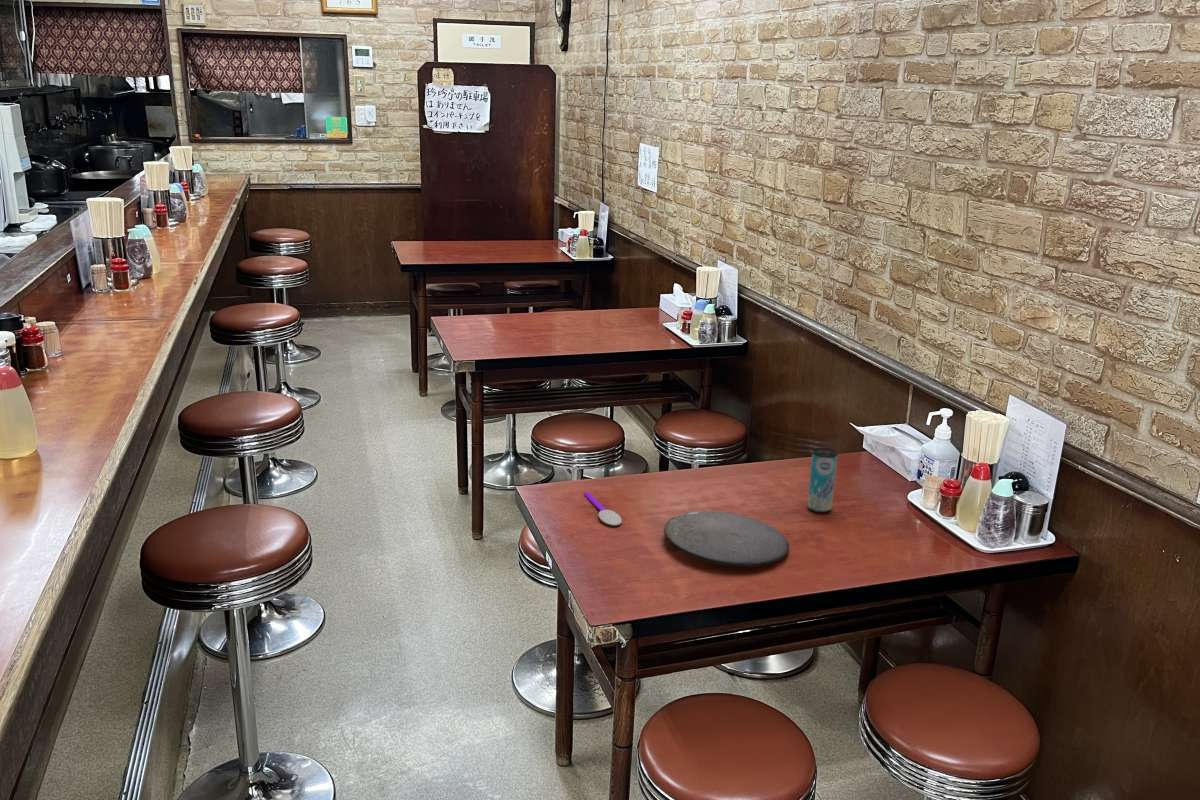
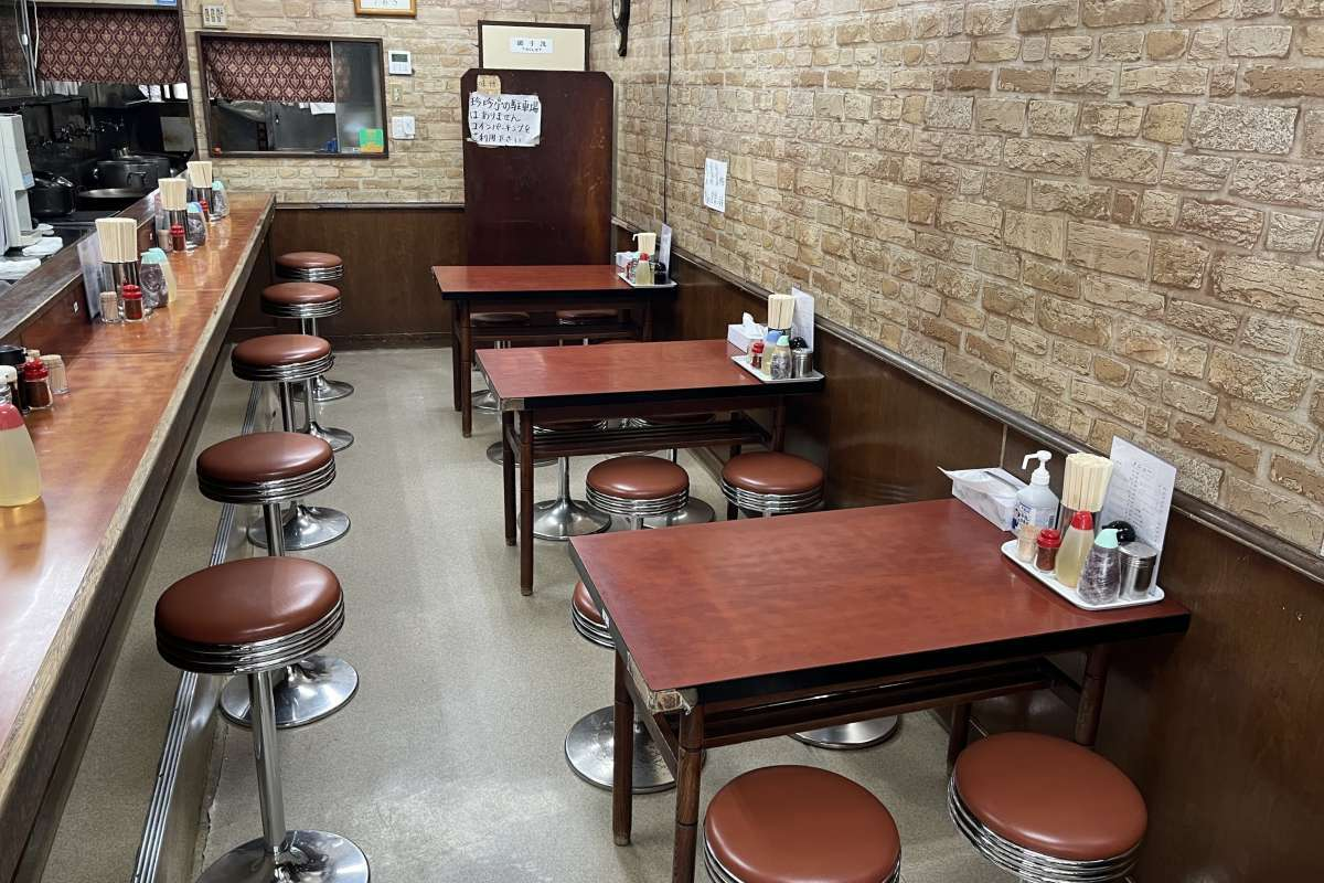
- beverage can [807,447,839,514]
- plate [663,510,790,568]
- spoon [583,491,623,526]
